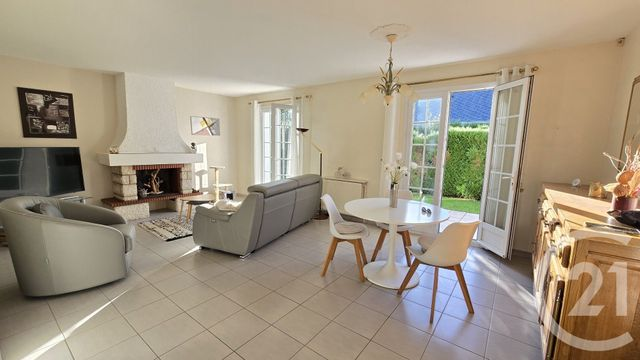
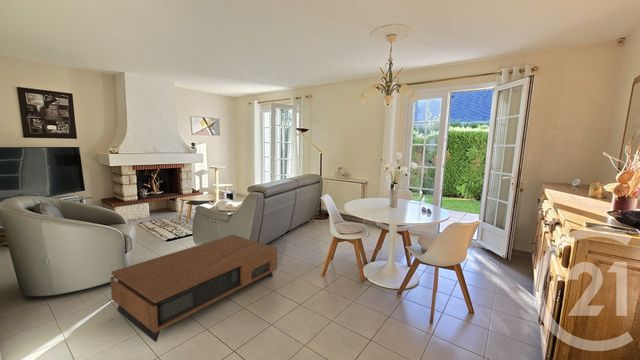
+ coffee table [109,234,278,343]
